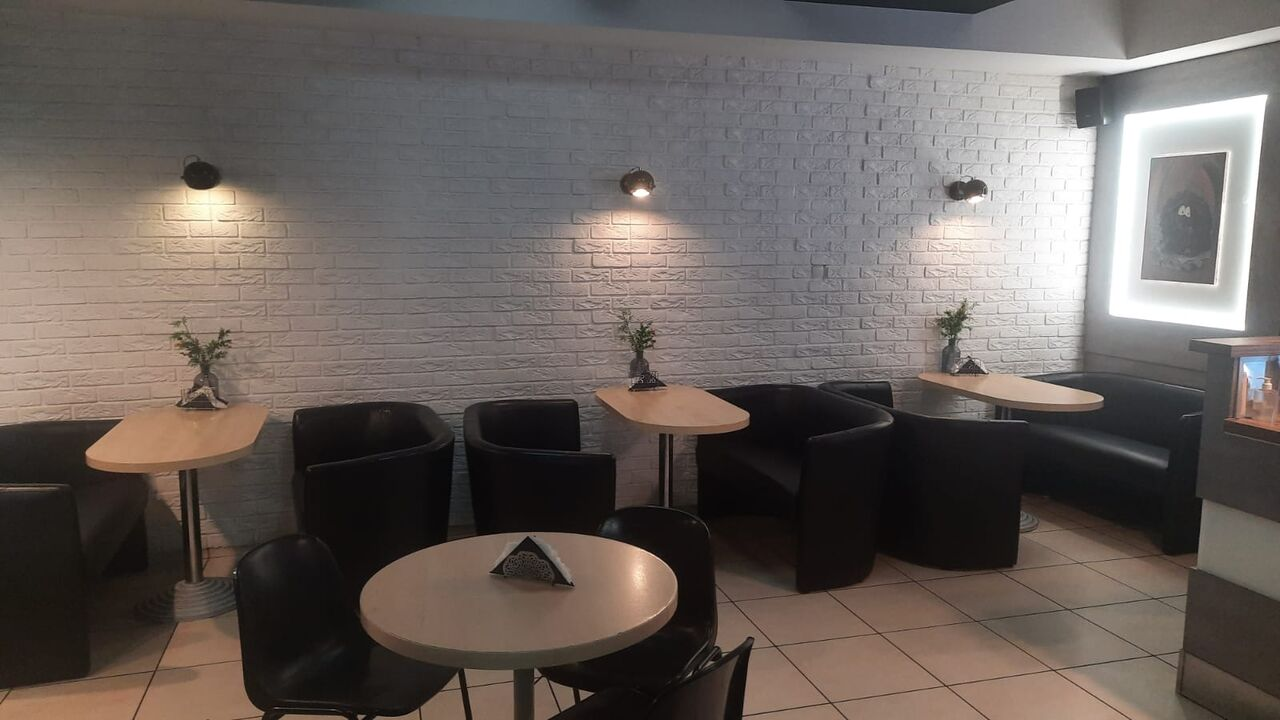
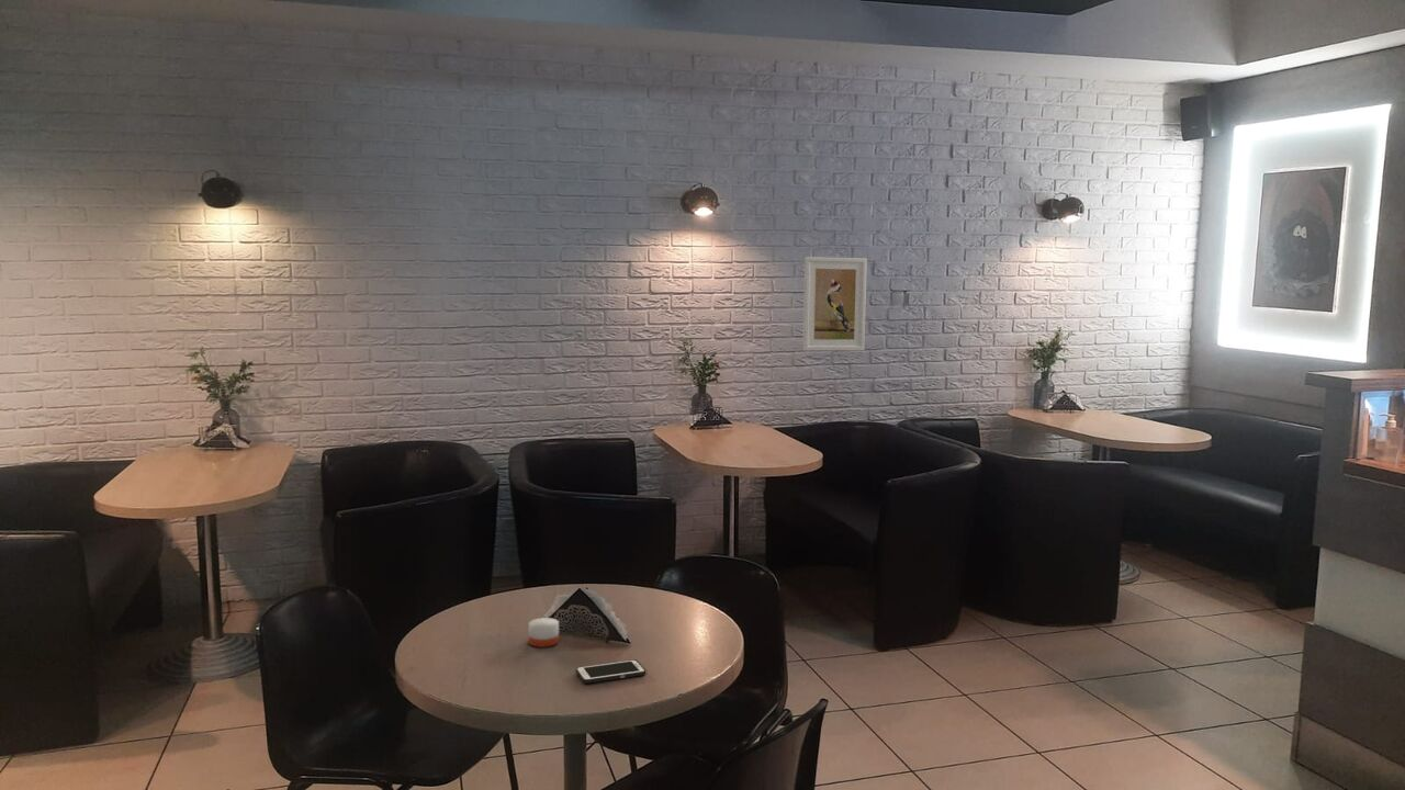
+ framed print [801,256,868,352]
+ candle [528,617,560,648]
+ cell phone [575,658,647,684]
